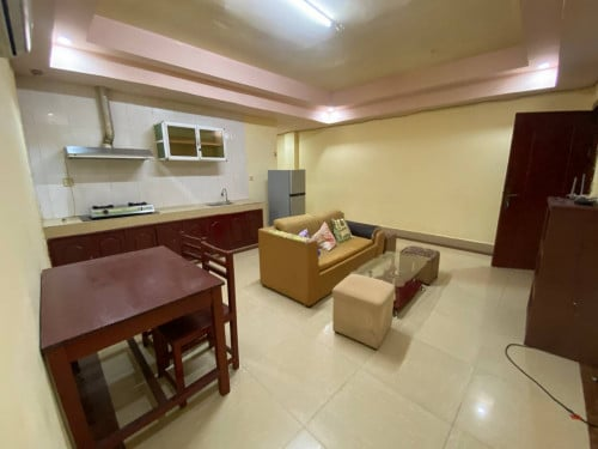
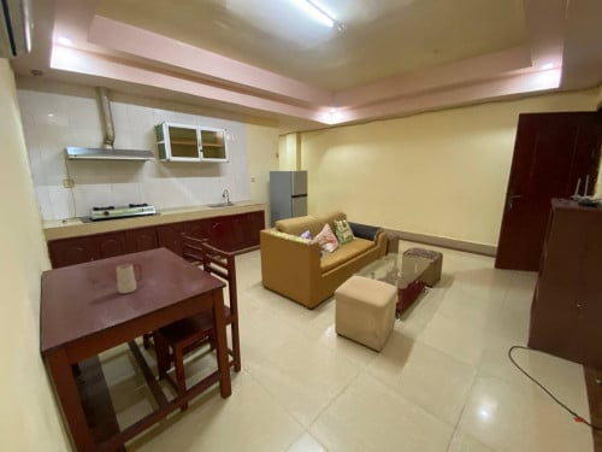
+ mug [116,262,143,294]
